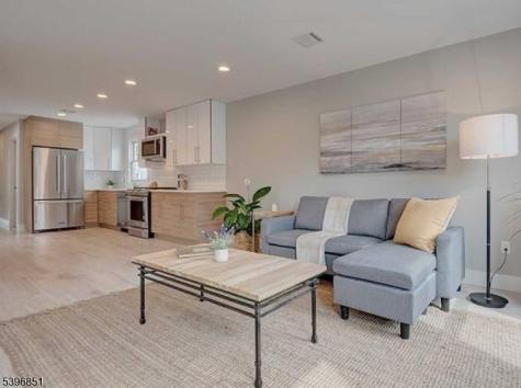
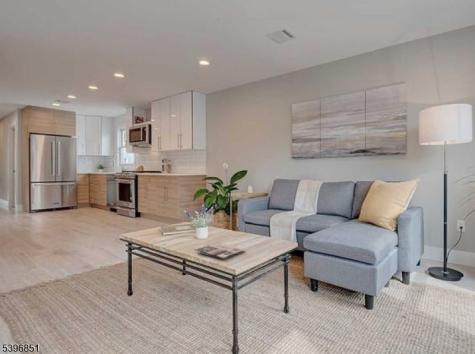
+ magazine [193,242,246,261]
